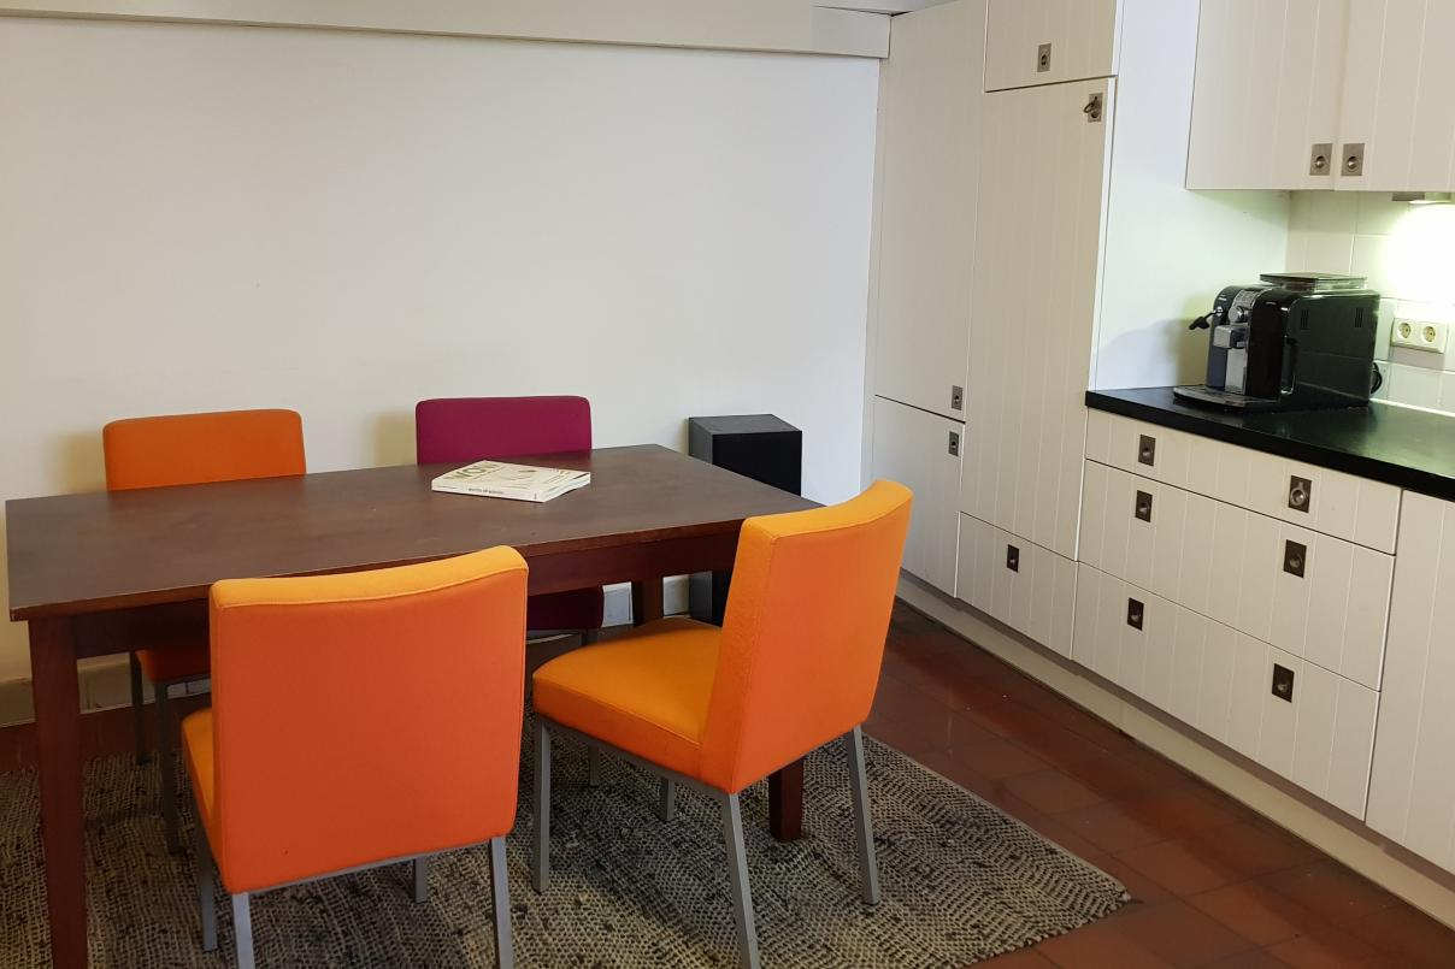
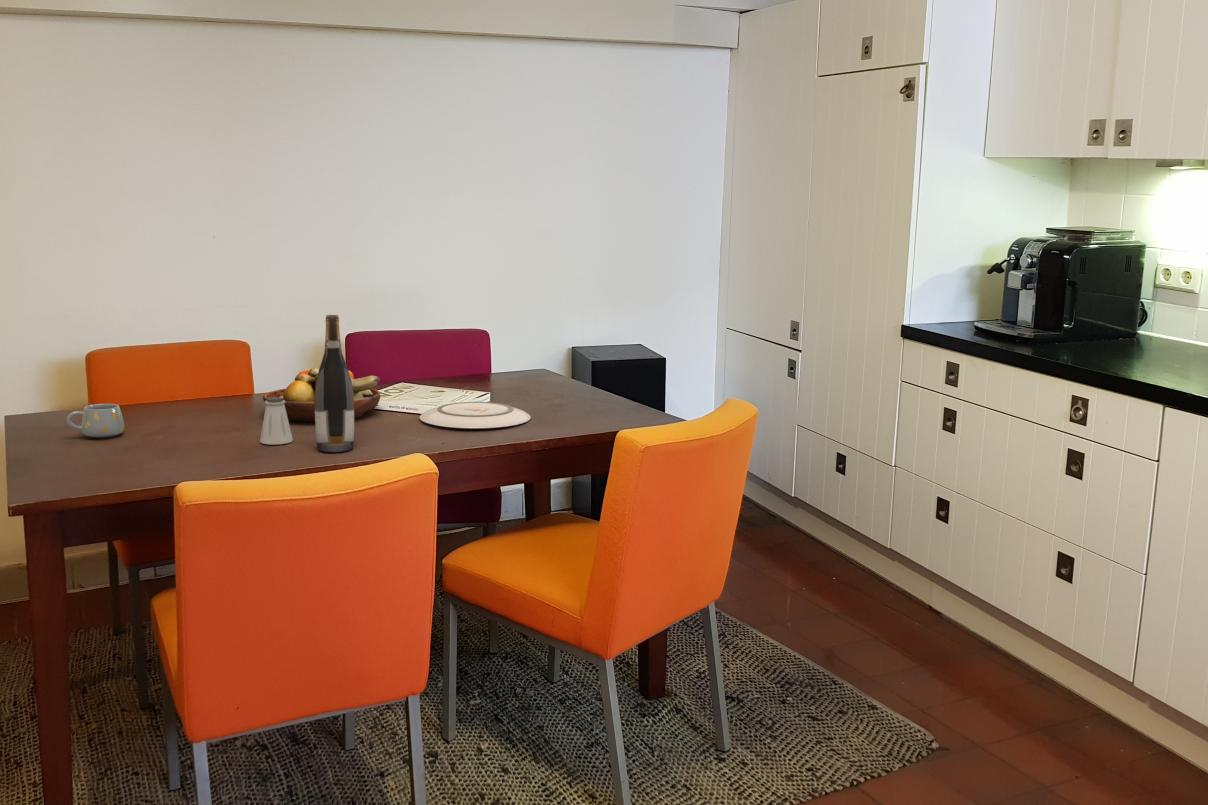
+ fruit bowl [262,367,381,422]
+ saltshaker [259,397,294,445]
+ mug [66,403,125,438]
+ wine bottle [314,314,355,453]
+ plate [419,401,532,430]
